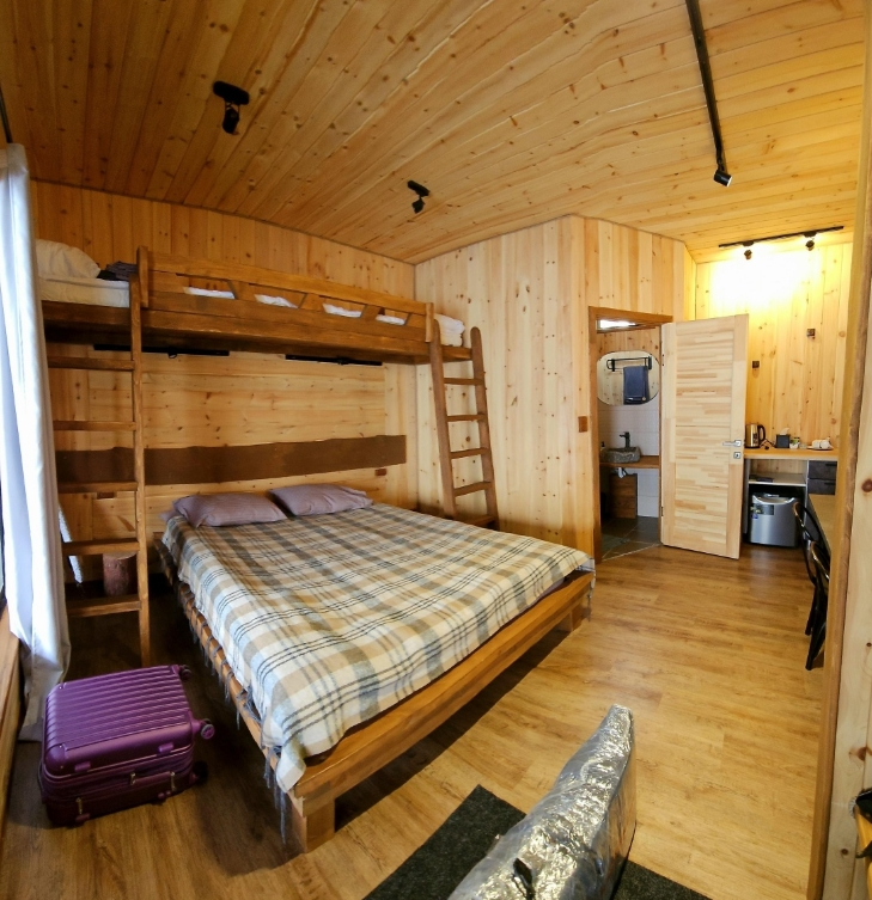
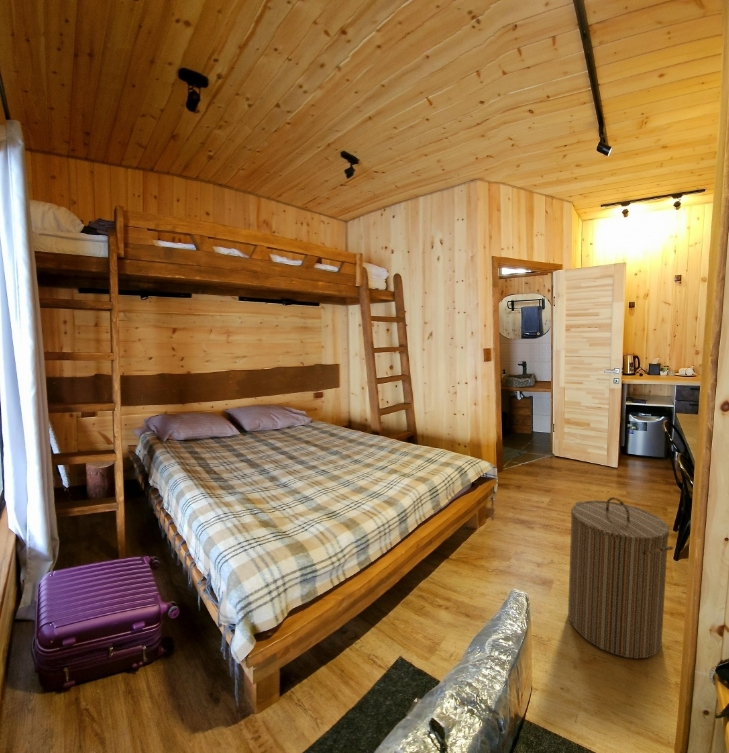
+ laundry hamper [567,496,675,660]
